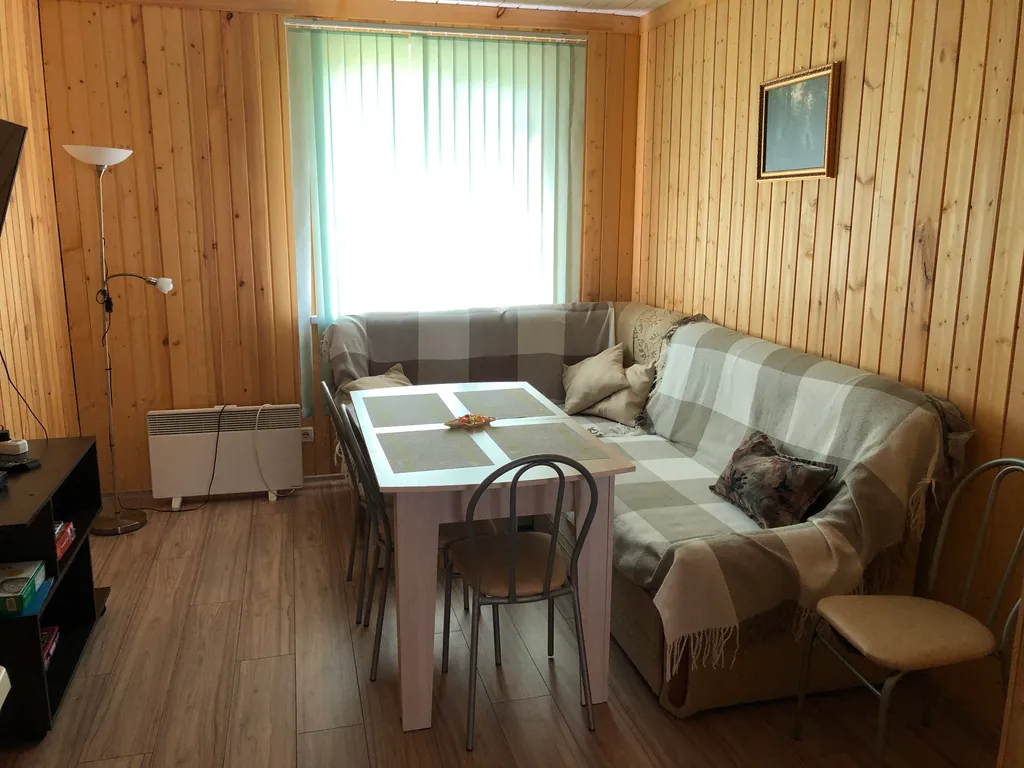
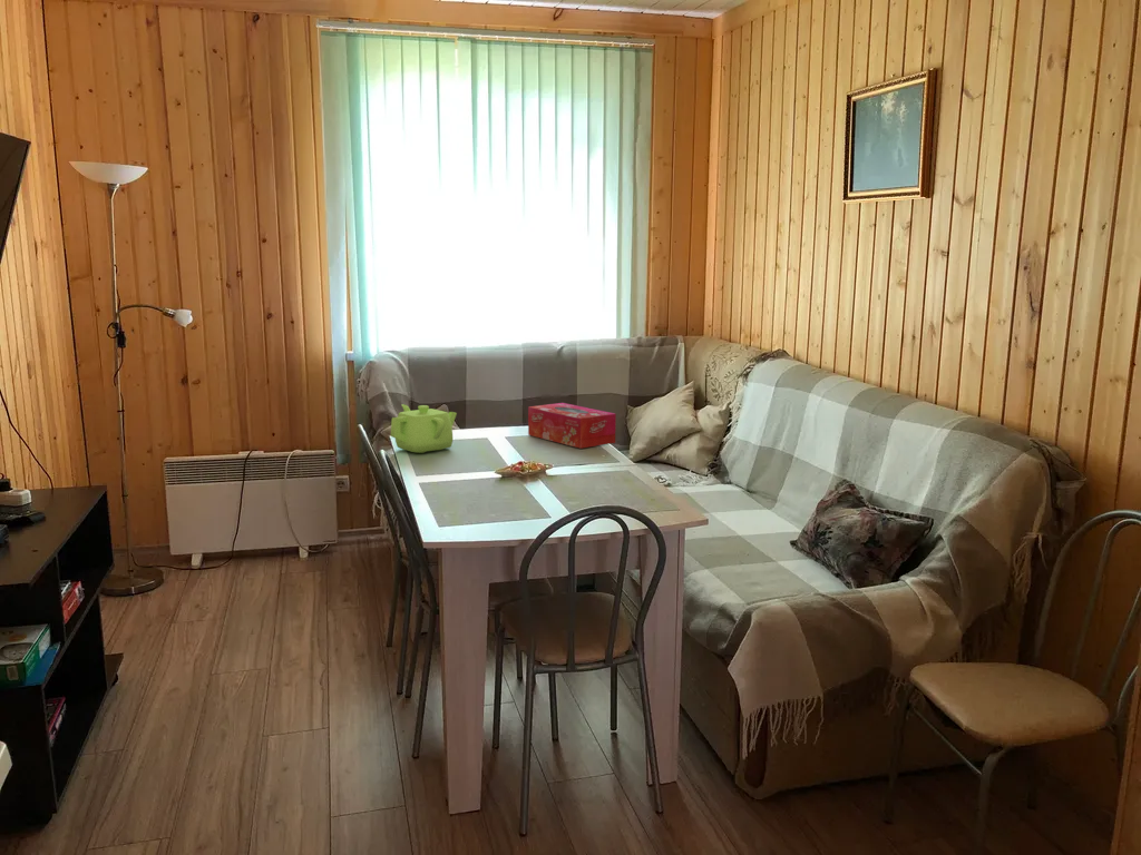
+ teapot [390,403,458,454]
+ tissue box [527,402,617,450]
